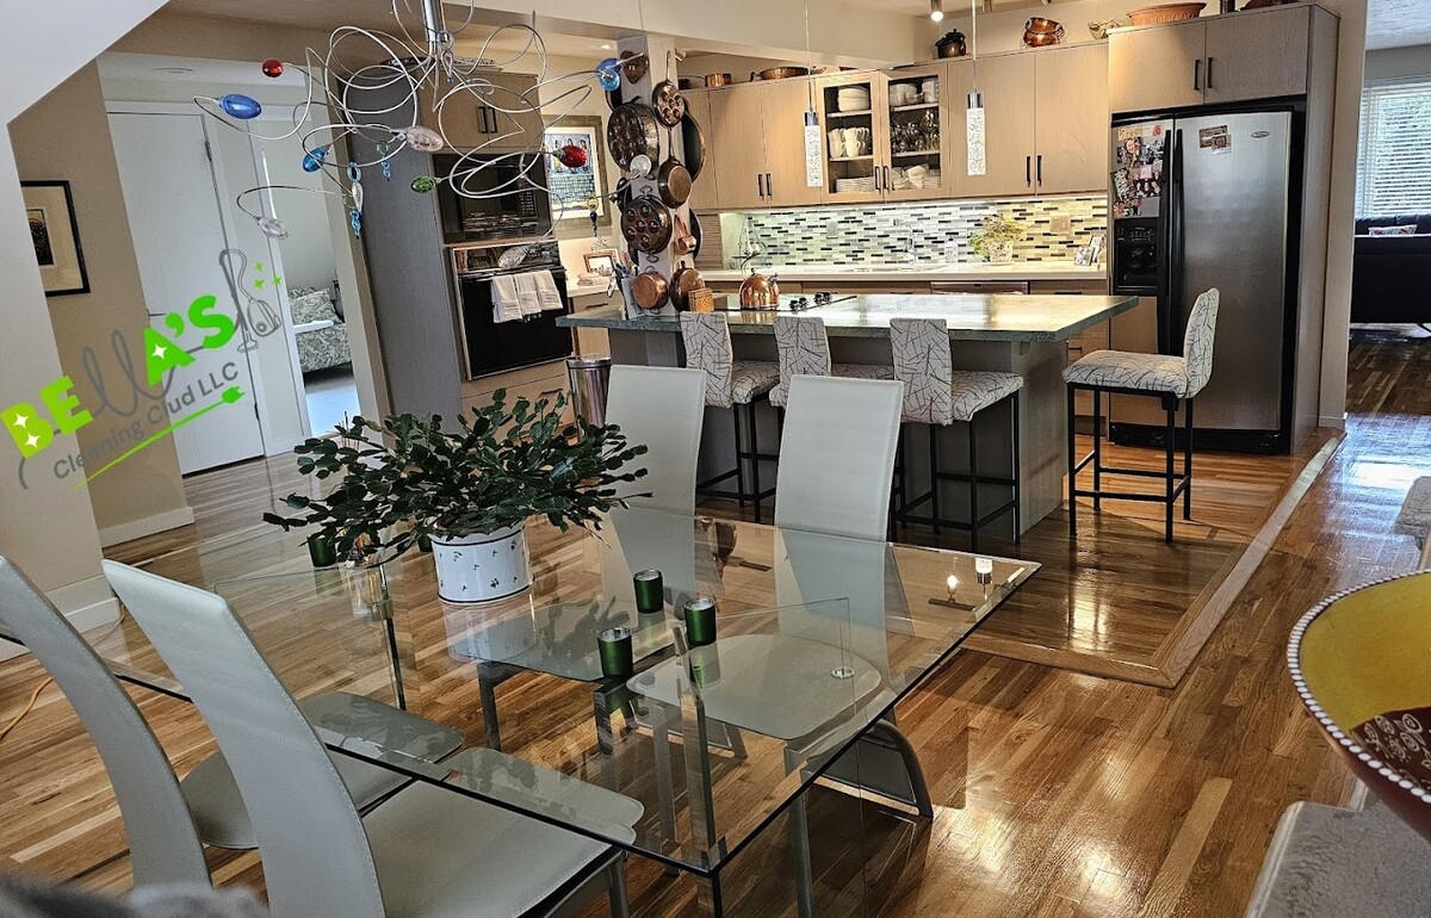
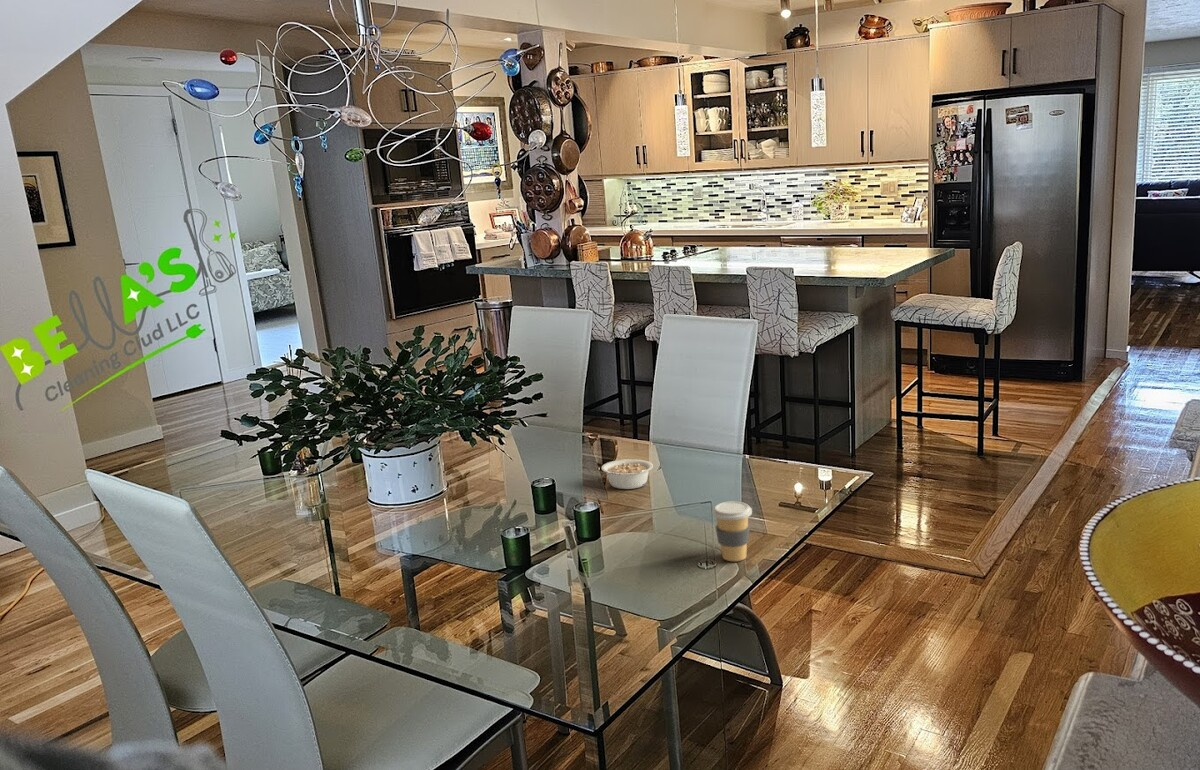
+ coffee cup [711,500,753,562]
+ legume [600,458,654,490]
